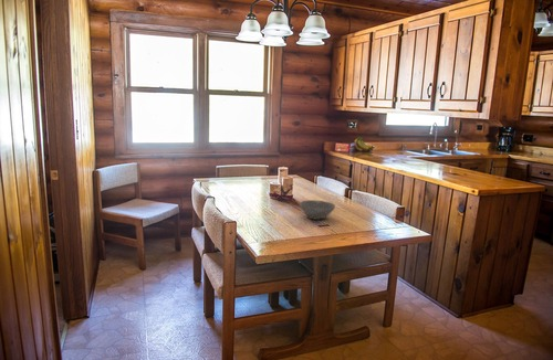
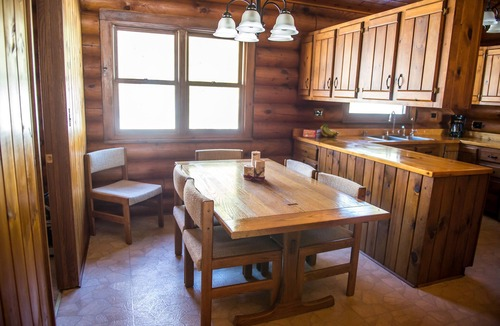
- bowl [299,199,336,221]
